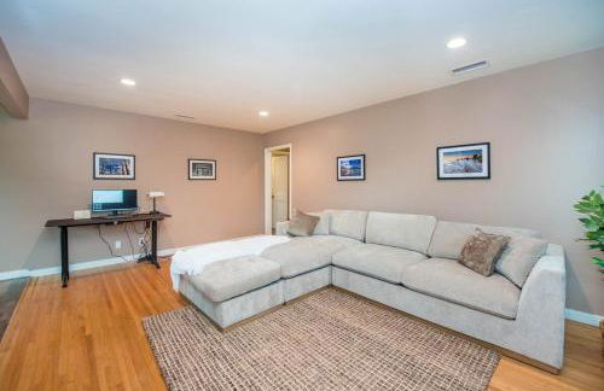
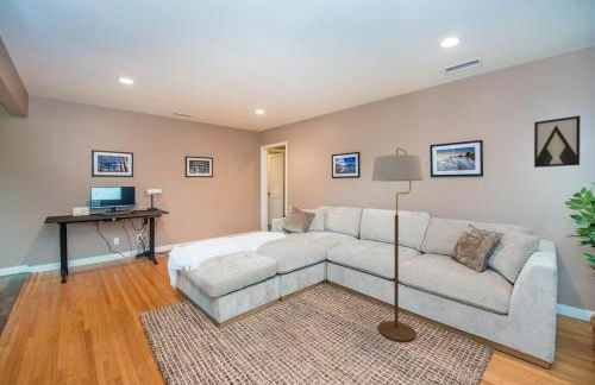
+ floor lamp [370,146,425,342]
+ wall art [533,114,581,169]
